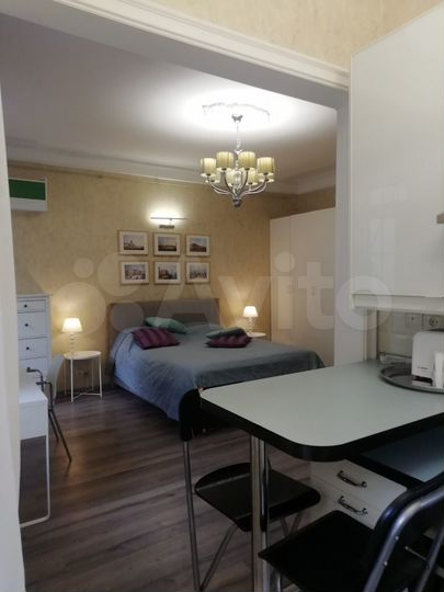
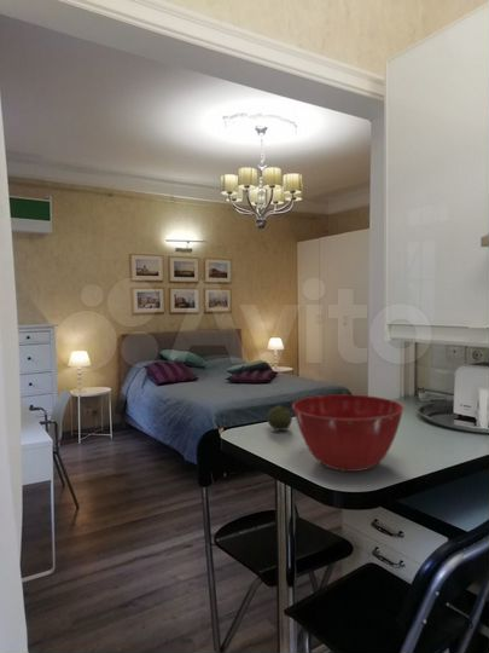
+ mixing bowl [291,393,406,473]
+ fruit [266,405,293,432]
